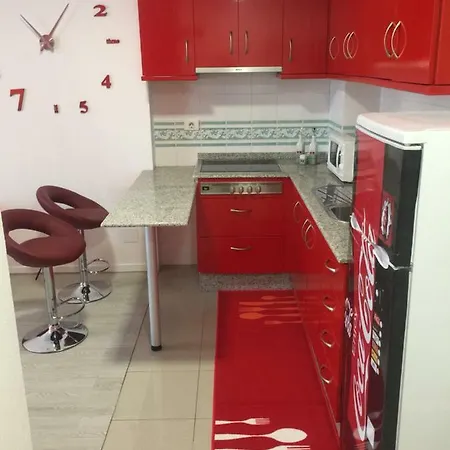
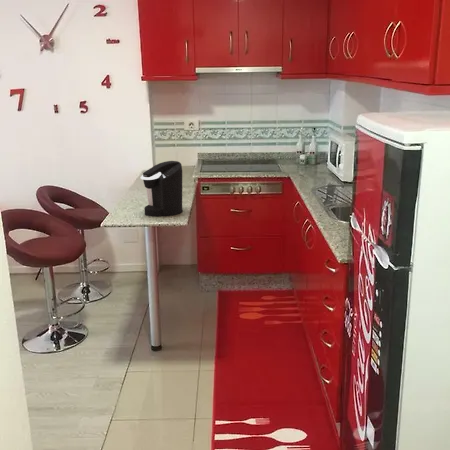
+ coffee maker [140,160,183,218]
